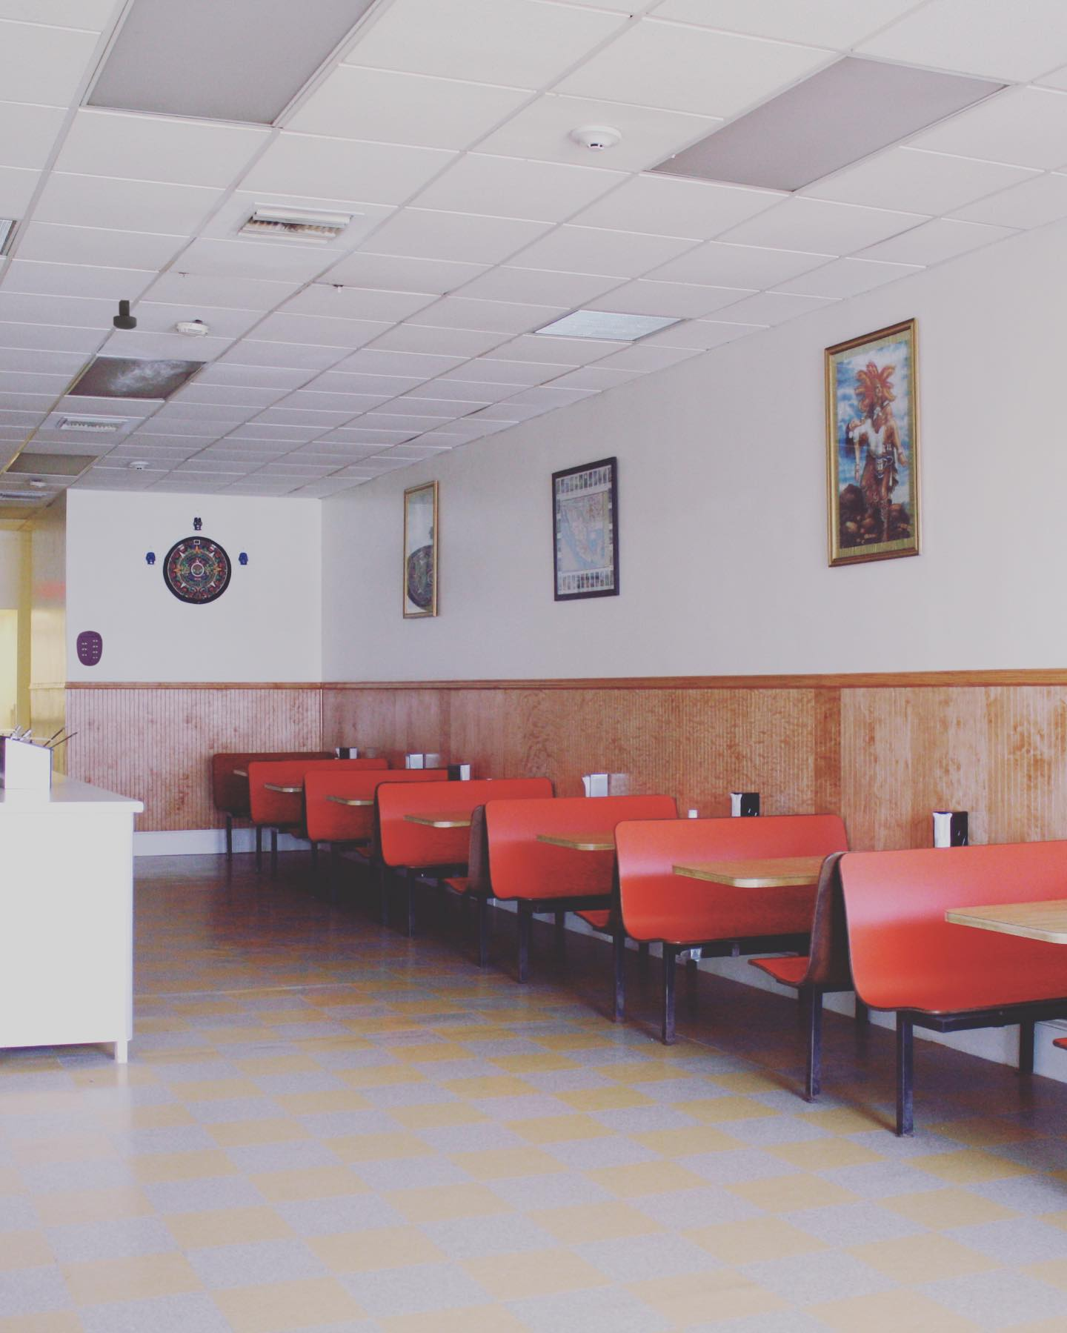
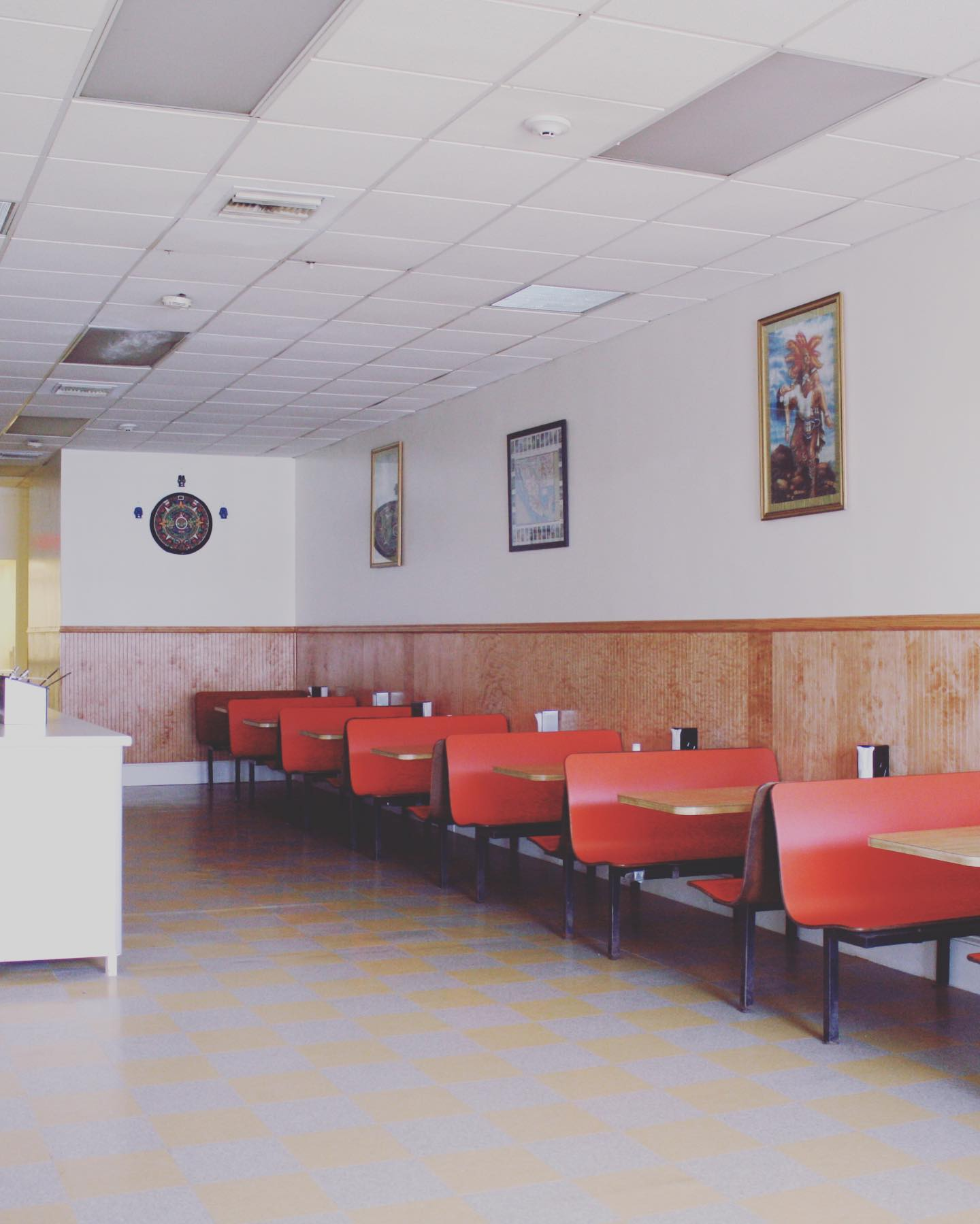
- security camera [112,299,137,330]
- decorative mask [75,629,103,666]
